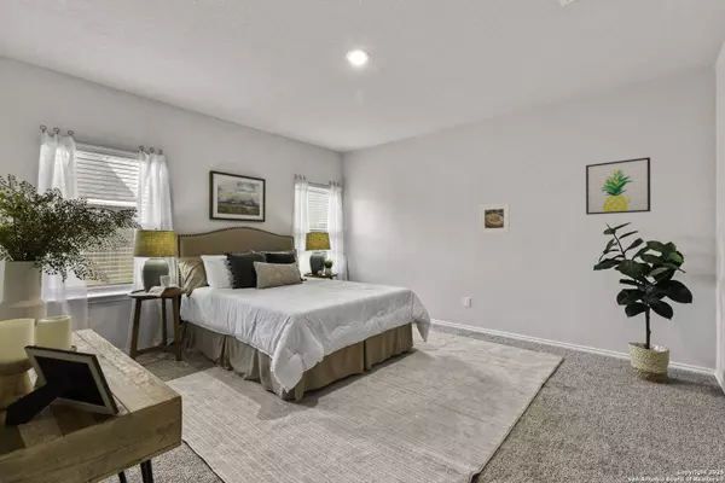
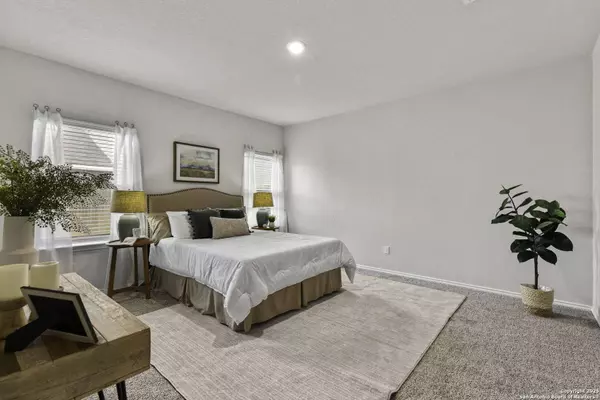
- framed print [478,202,511,234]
- wall art [585,156,651,216]
